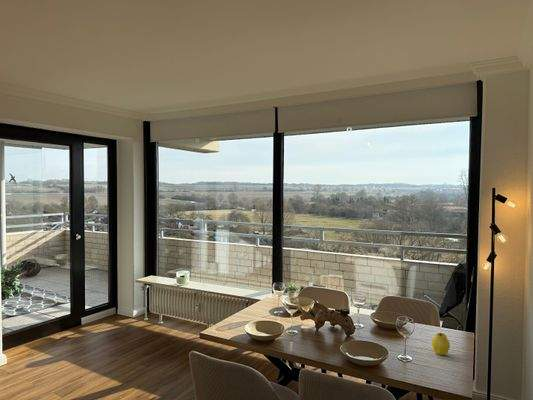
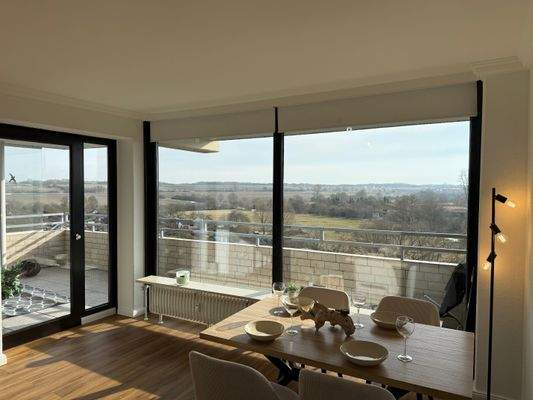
- fruit [430,332,451,356]
